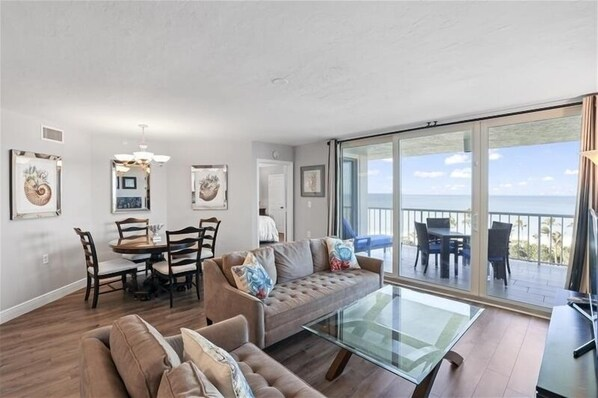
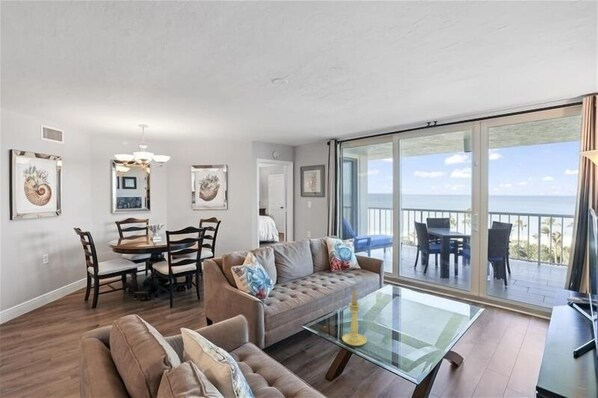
+ candle holder [341,289,368,347]
